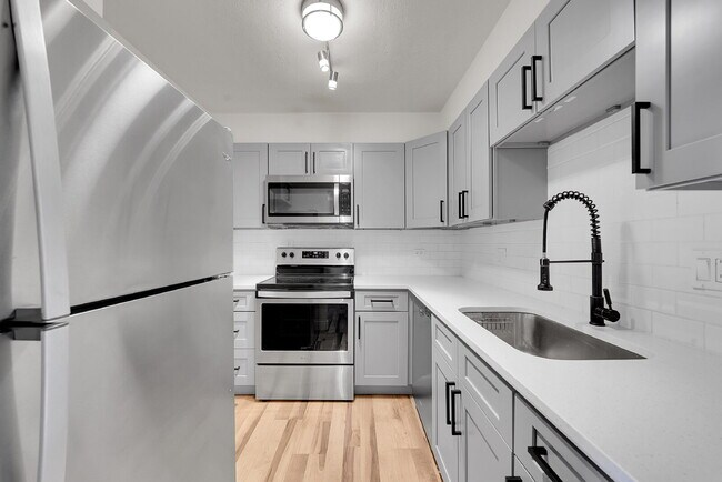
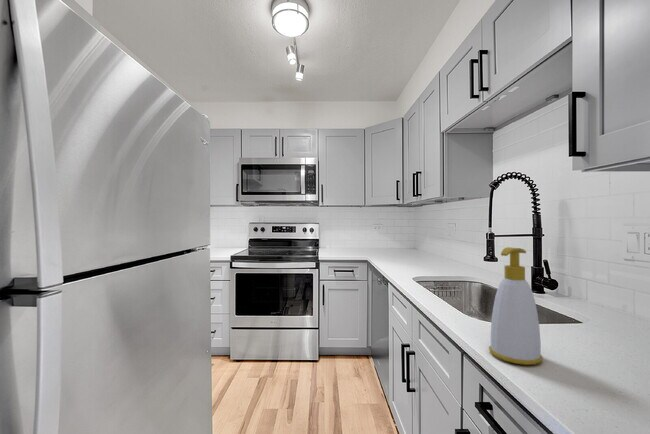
+ soap bottle [488,246,544,366]
